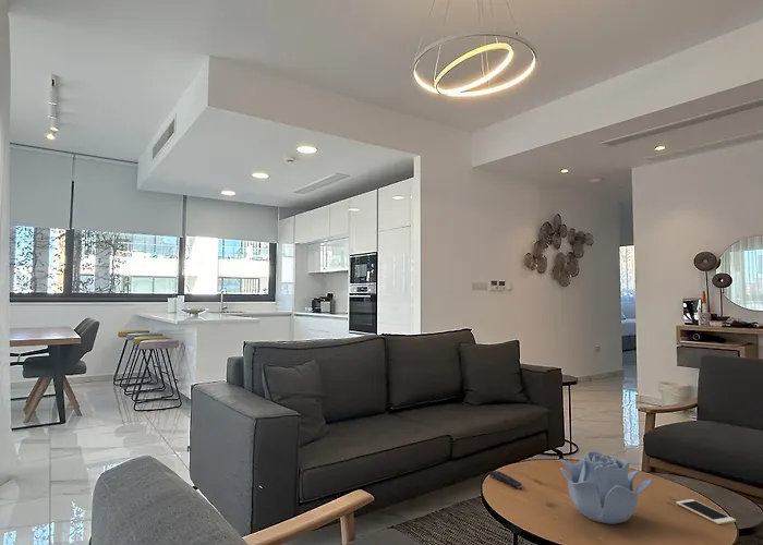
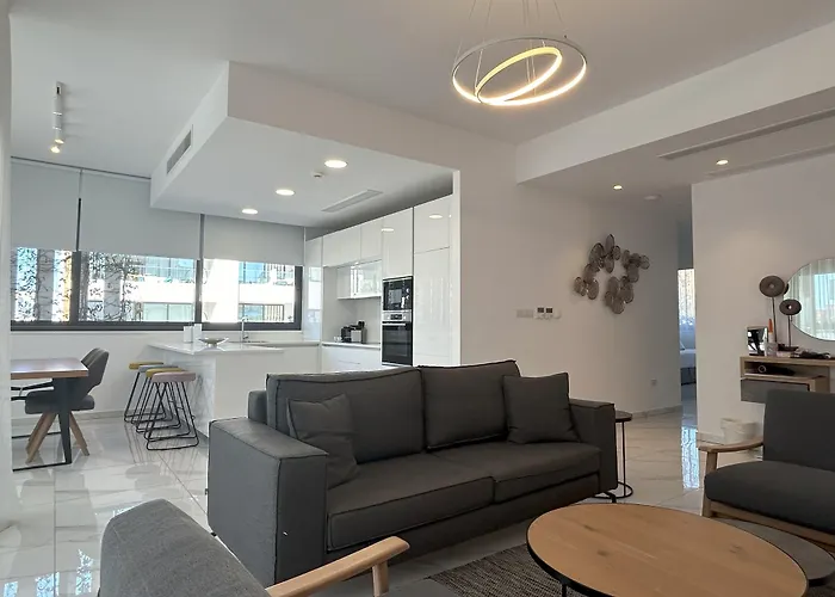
- decorative bowl [559,450,654,525]
- cell phone [675,498,737,525]
- remote control [488,470,523,489]
